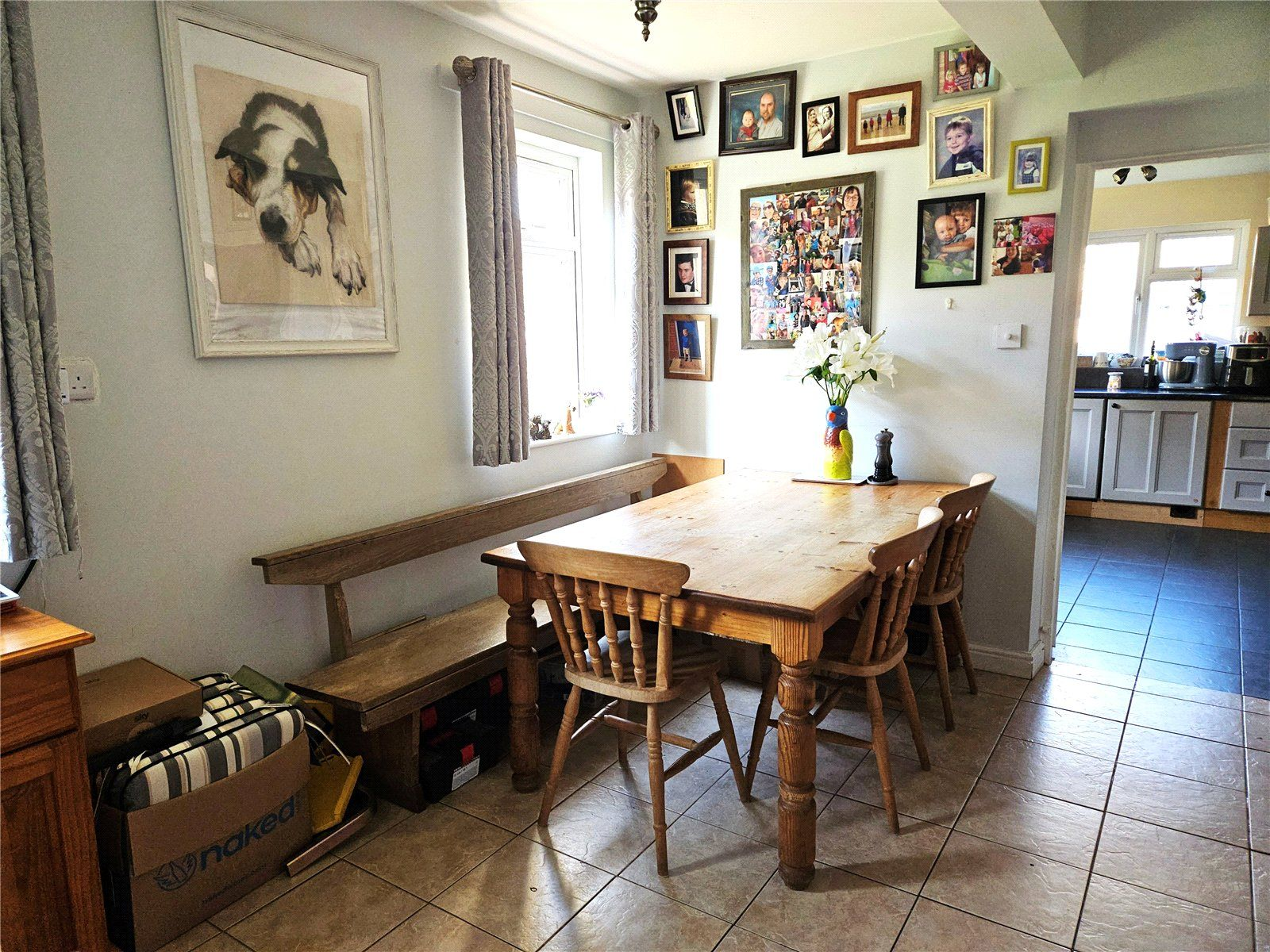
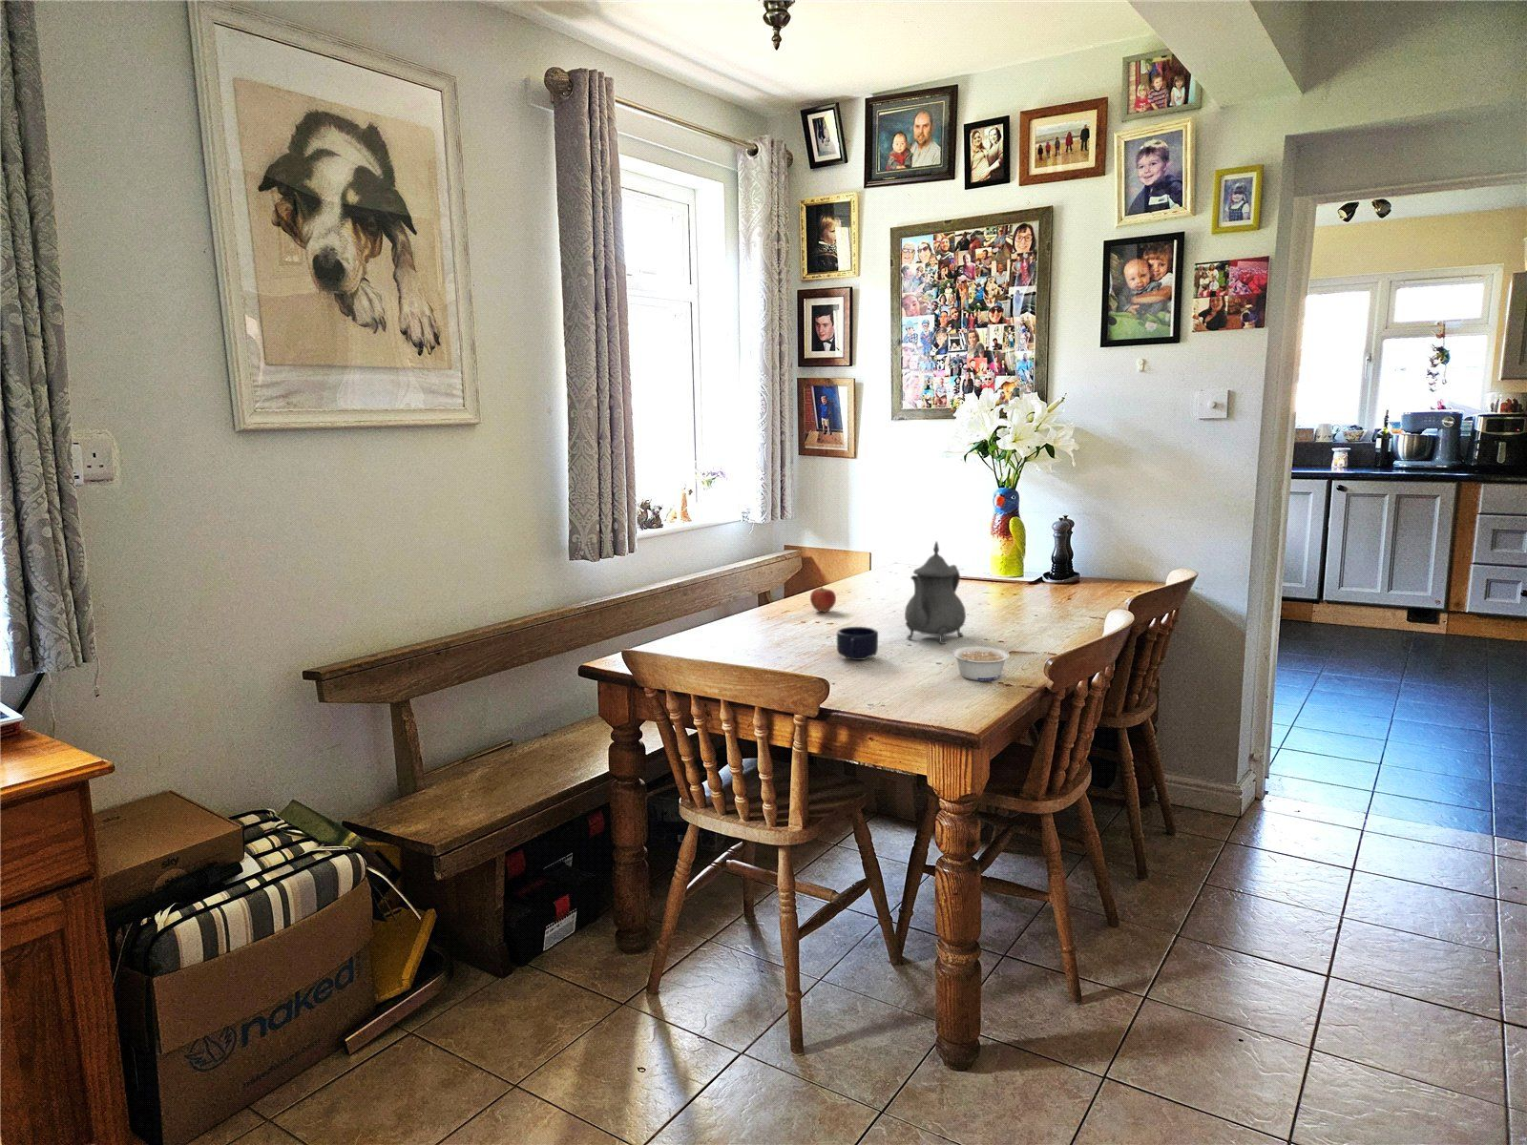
+ teapot [904,540,967,645]
+ apple [809,585,837,612]
+ mug [836,625,879,662]
+ legume [951,646,1011,681]
